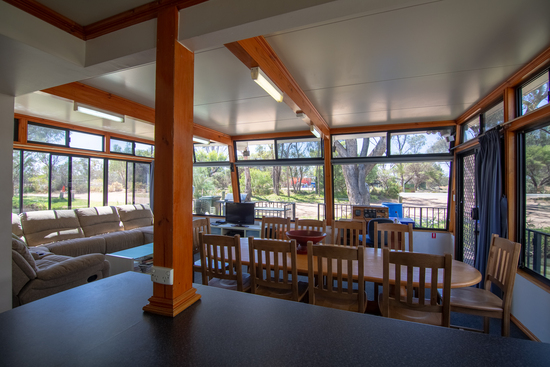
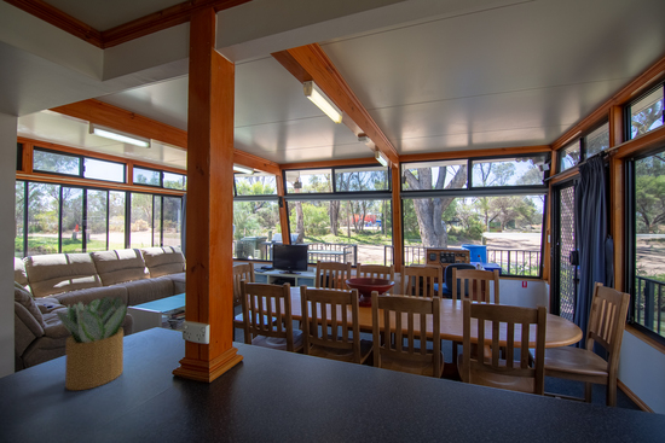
+ potted plant [56,295,128,391]
